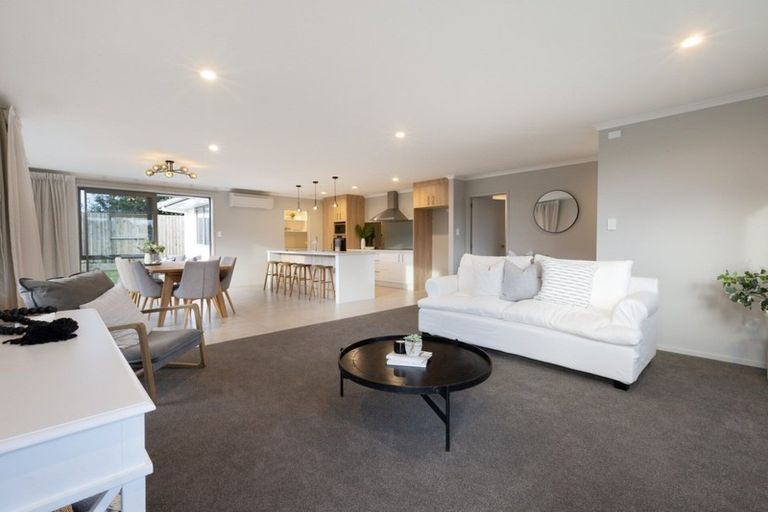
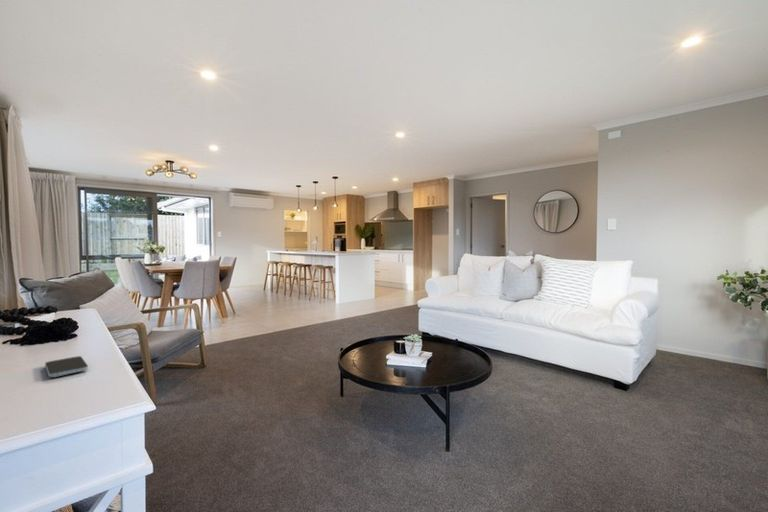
+ smartphone [44,355,89,378]
